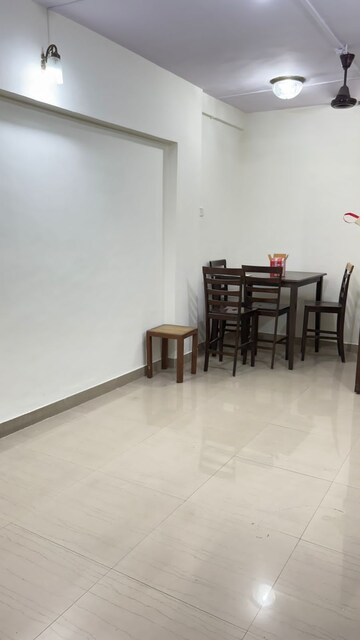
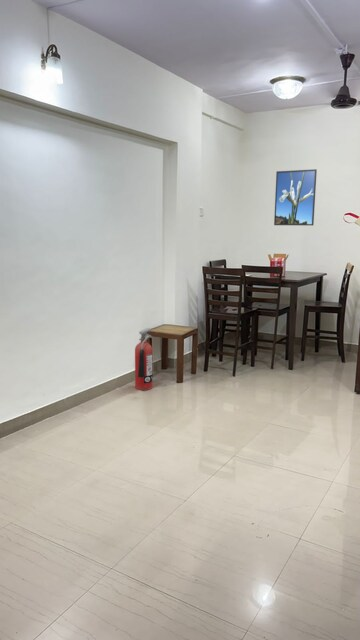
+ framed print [273,168,318,226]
+ fire extinguisher [134,327,153,391]
